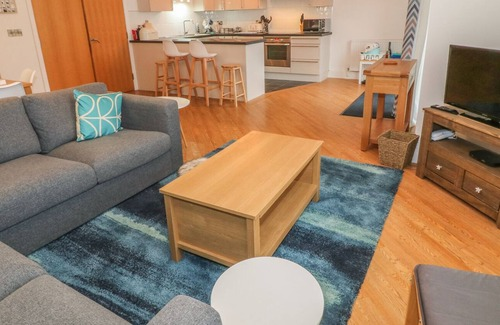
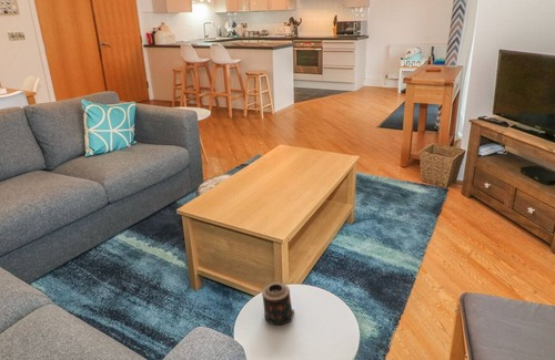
+ candle [261,281,295,326]
